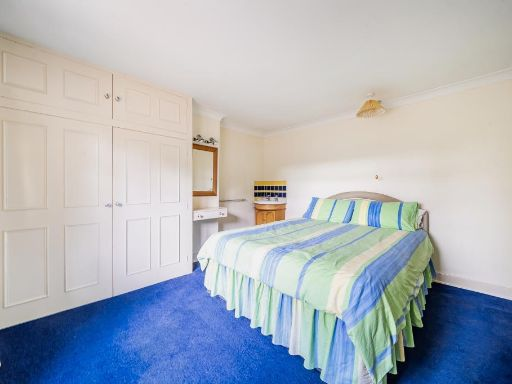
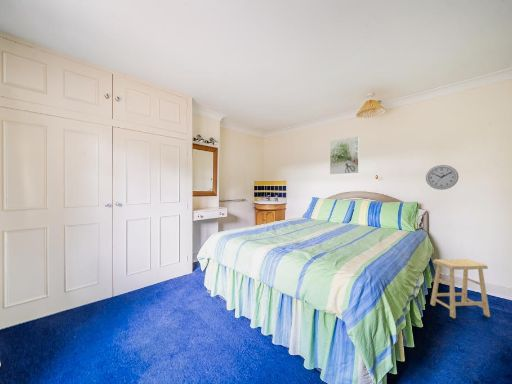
+ footstool [429,258,491,319]
+ wall clock [425,164,460,191]
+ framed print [329,135,360,175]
